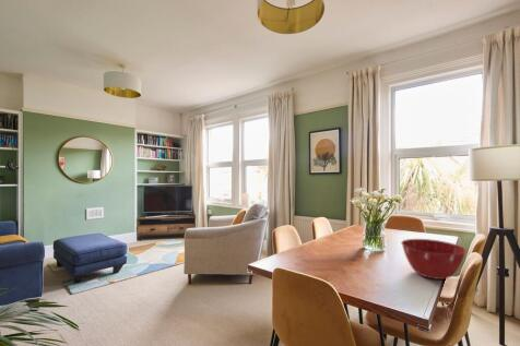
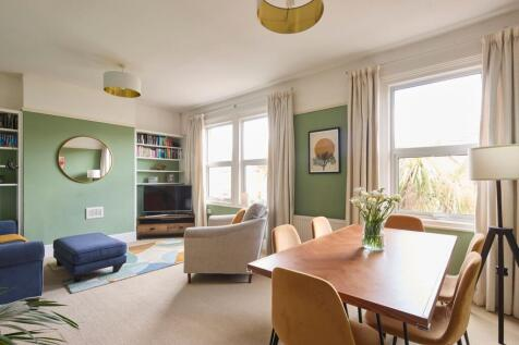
- mixing bowl [400,238,468,281]
